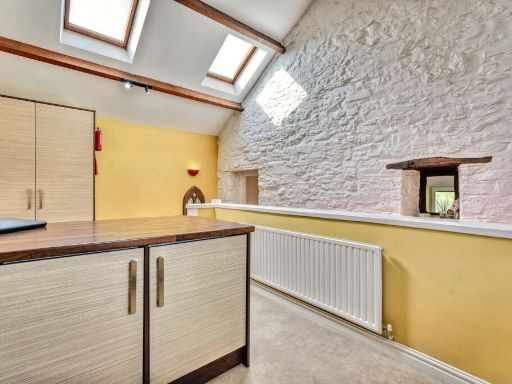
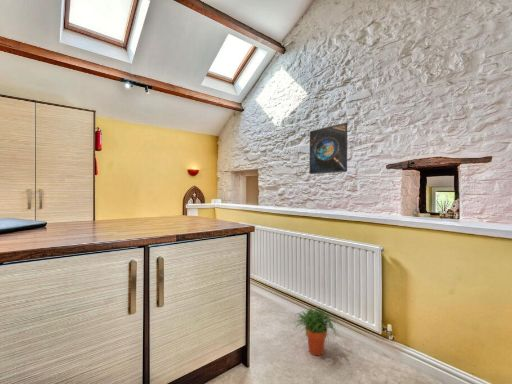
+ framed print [309,122,348,175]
+ potted plant [293,305,342,356]
